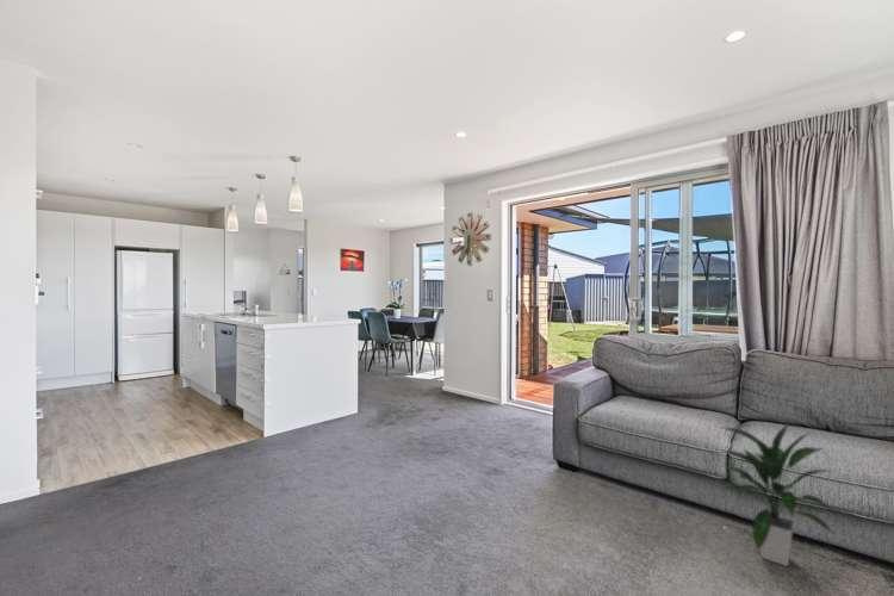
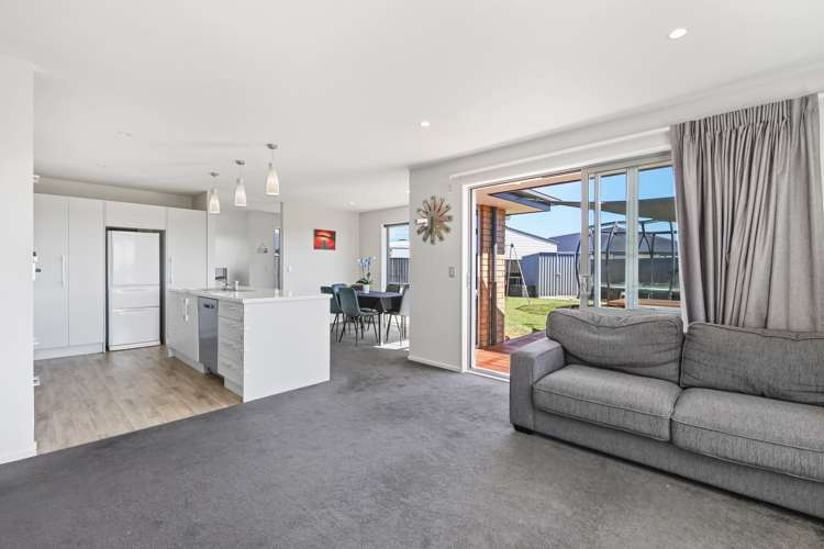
- indoor plant [712,421,839,567]
